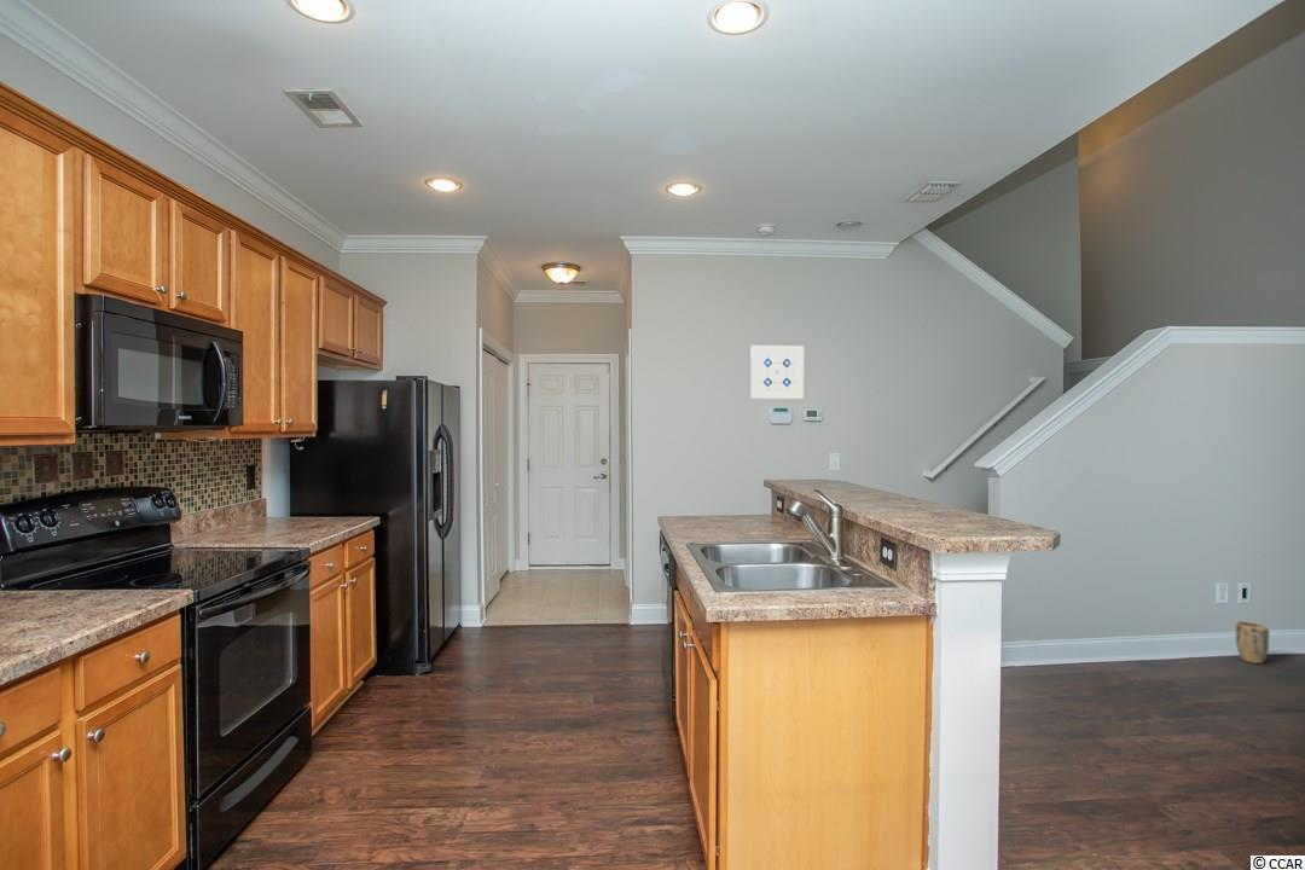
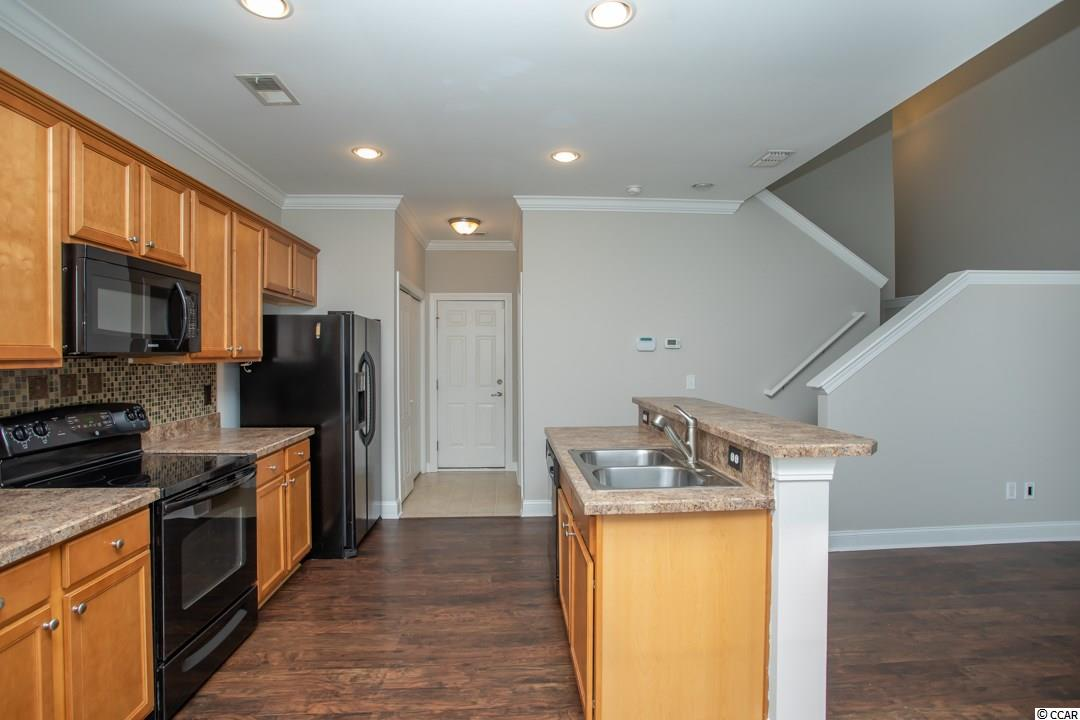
- wall art [749,344,805,400]
- plant pot [1235,620,1270,665]
